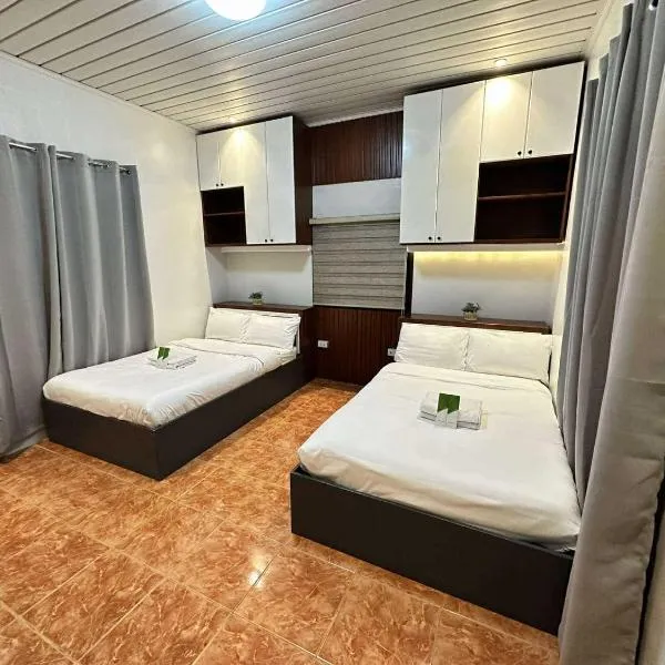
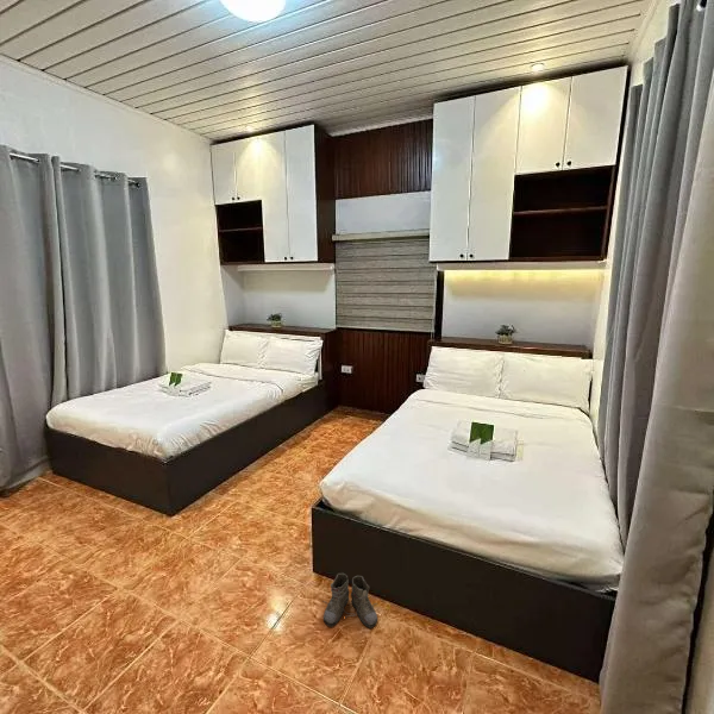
+ boots [322,572,378,628]
